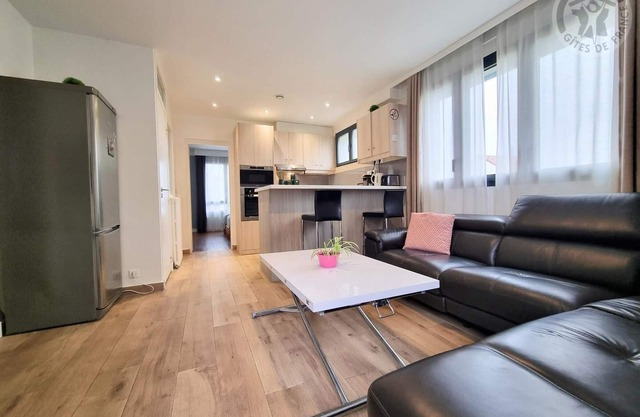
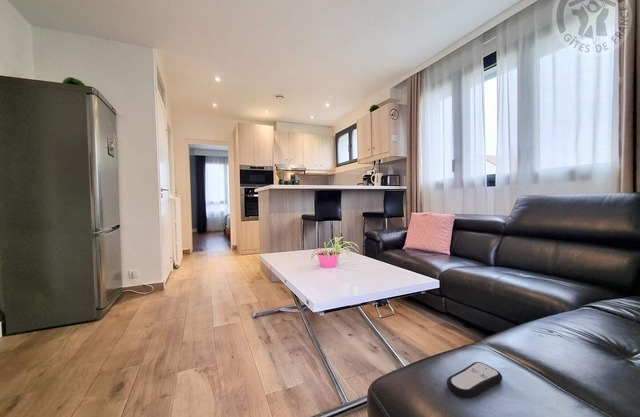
+ remote control [446,361,503,399]
